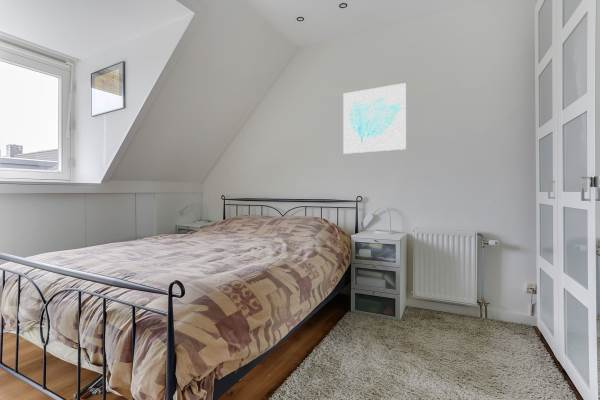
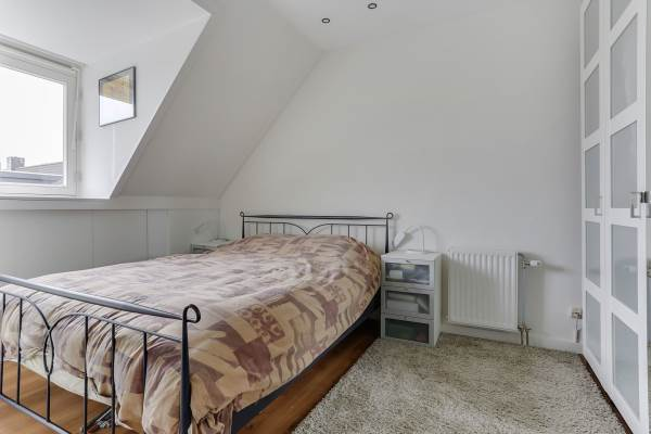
- wall art [342,82,407,155]
